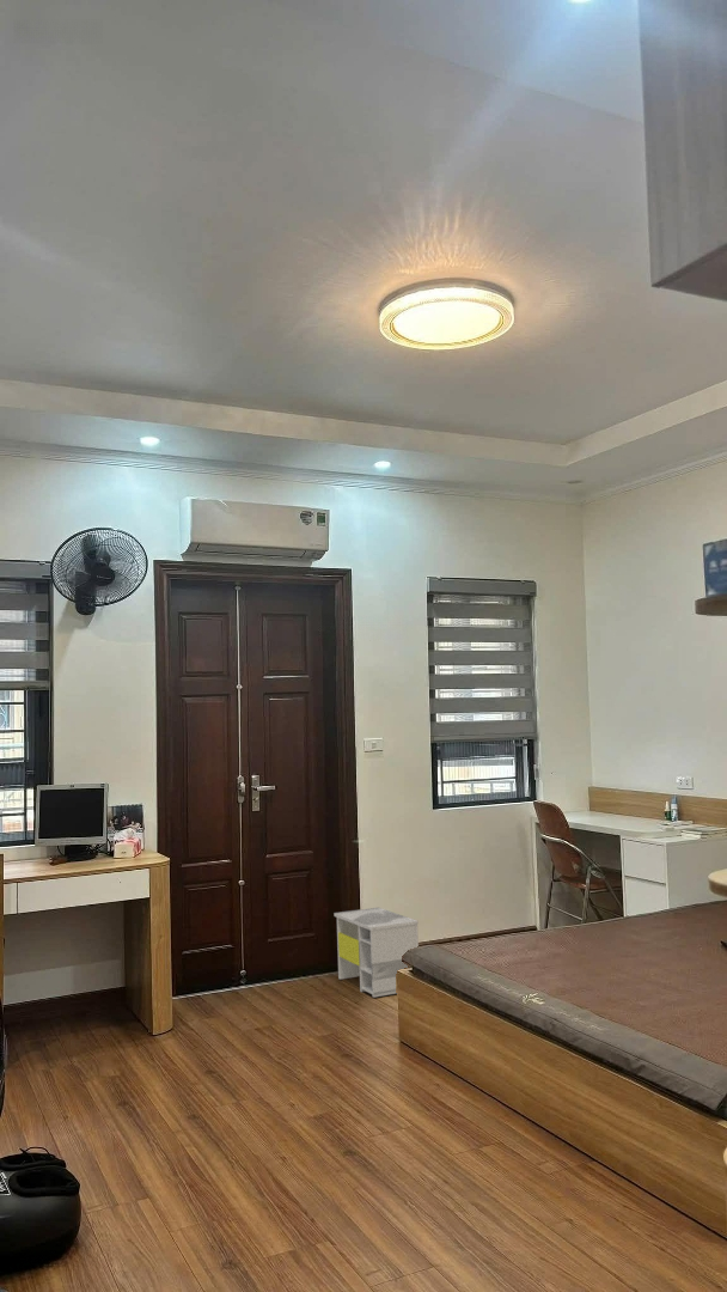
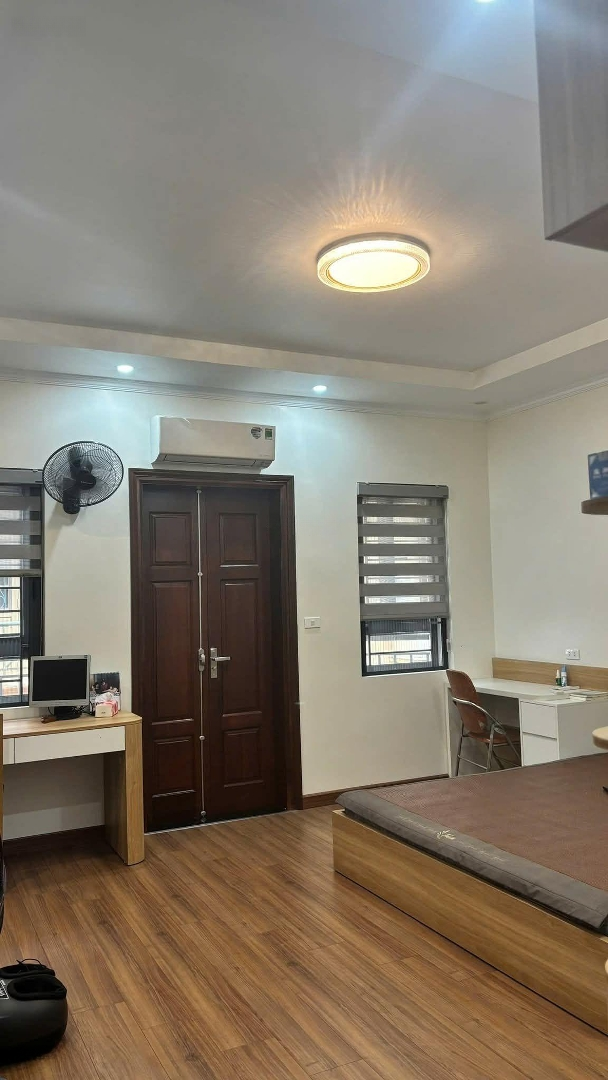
- desk [332,907,420,999]
